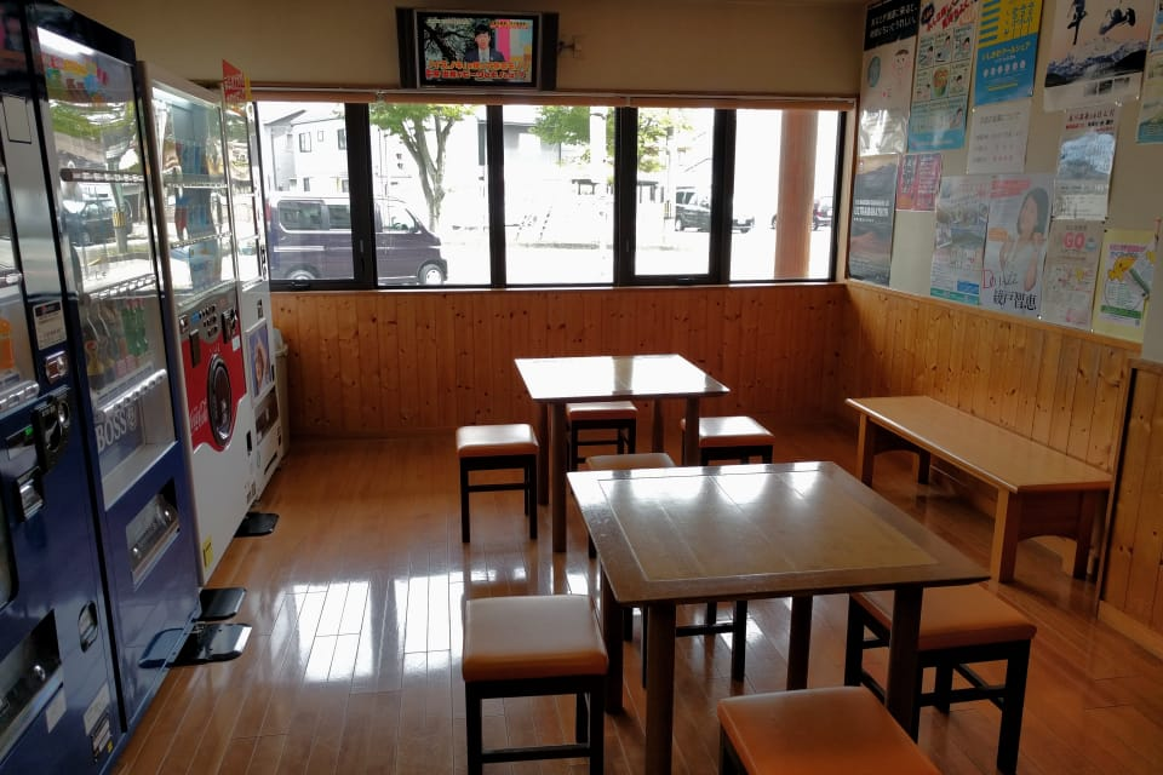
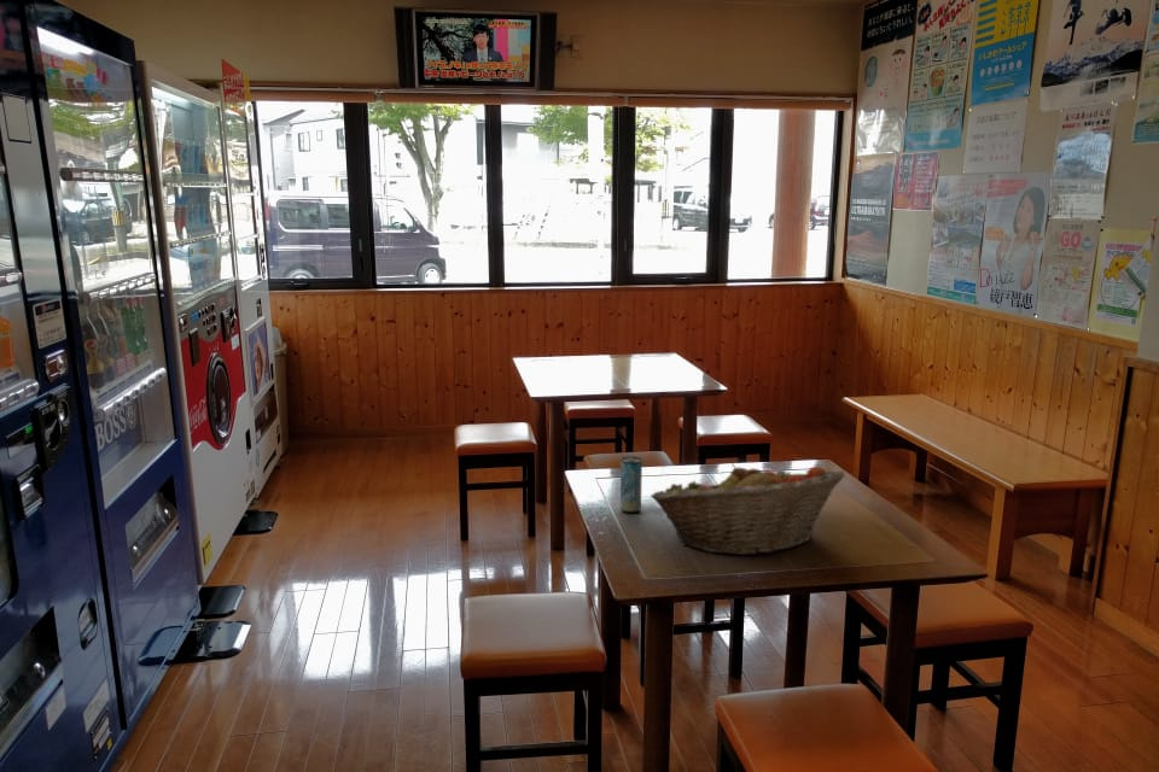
+ fruit basket [650,463,846,556]
+ beverage can [619,455,643,514]
